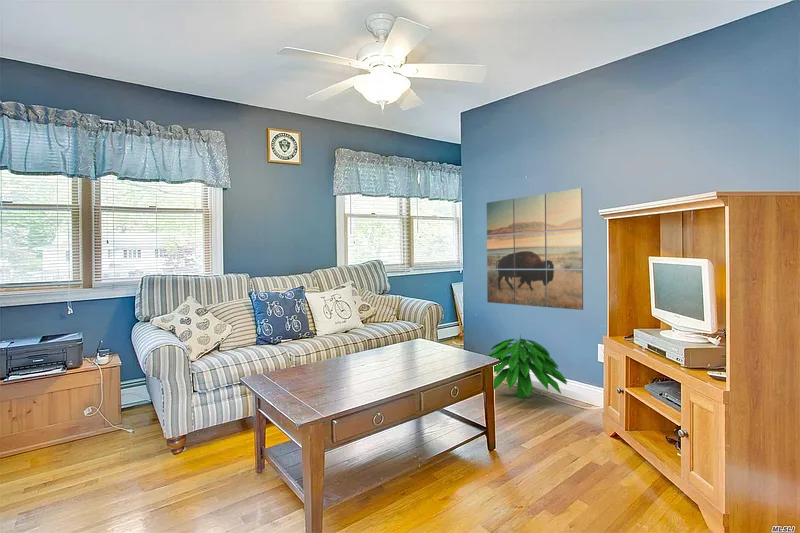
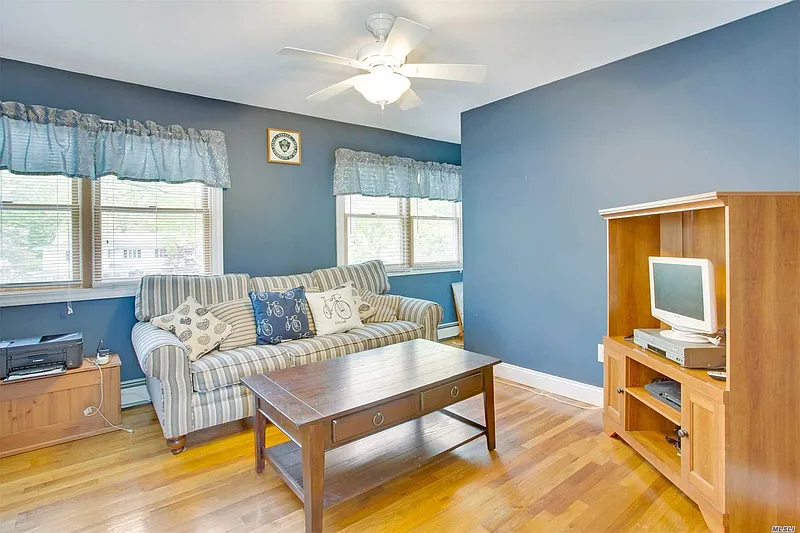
- indoor plant [487,333,568,399]
- wall art [486,187,584,311]
